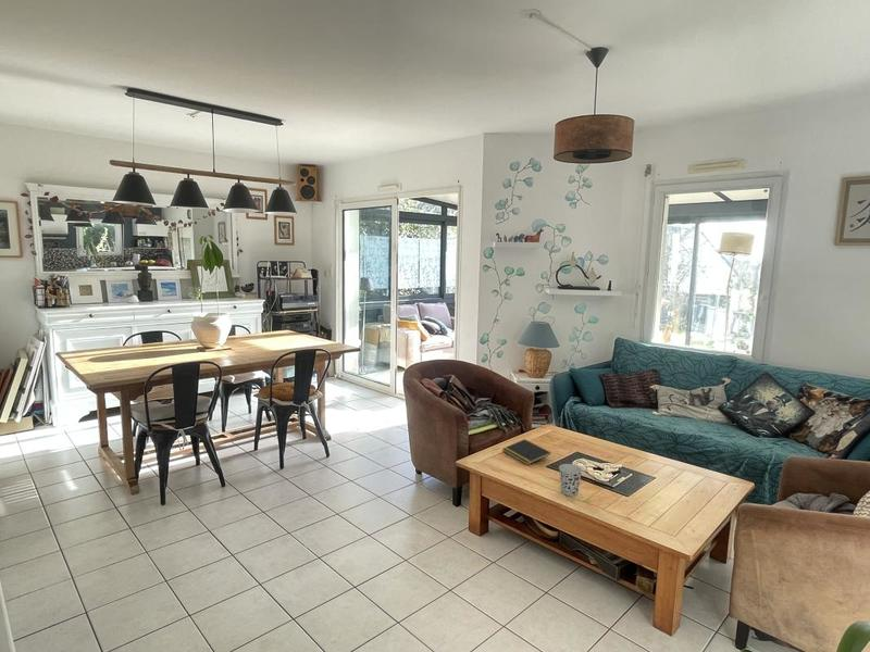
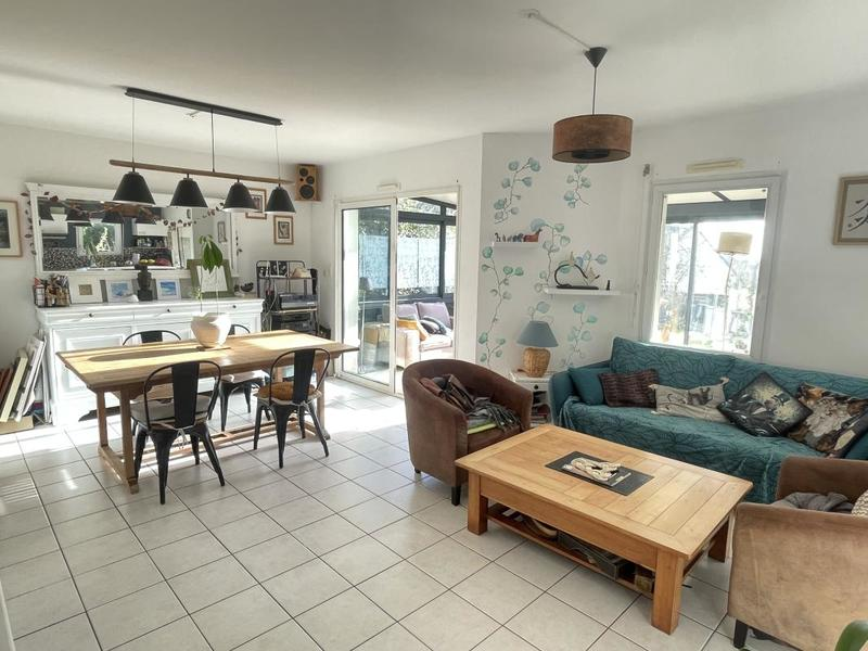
- notepad [501,438,551,466]
- cup [558,463,583,497]
